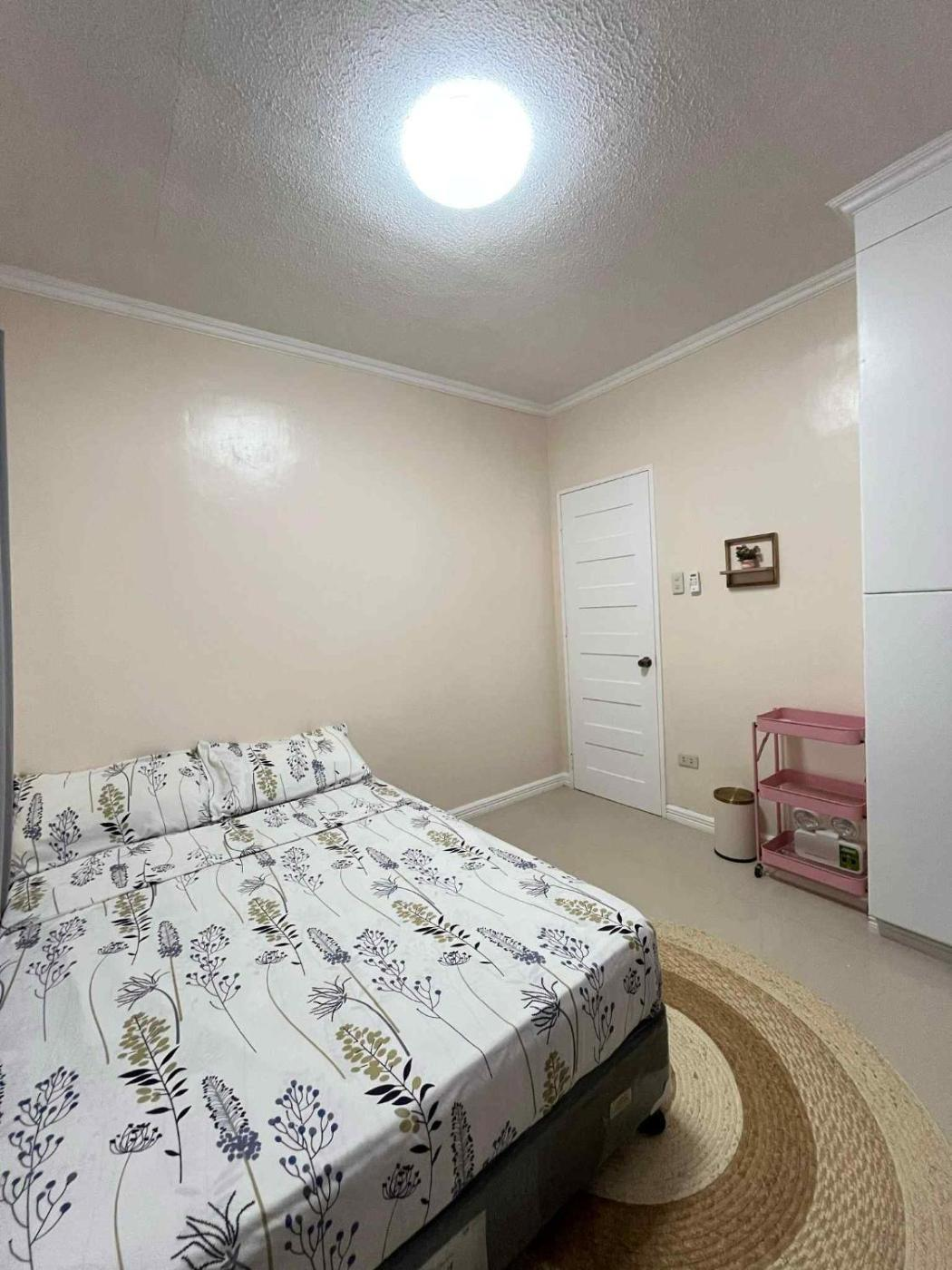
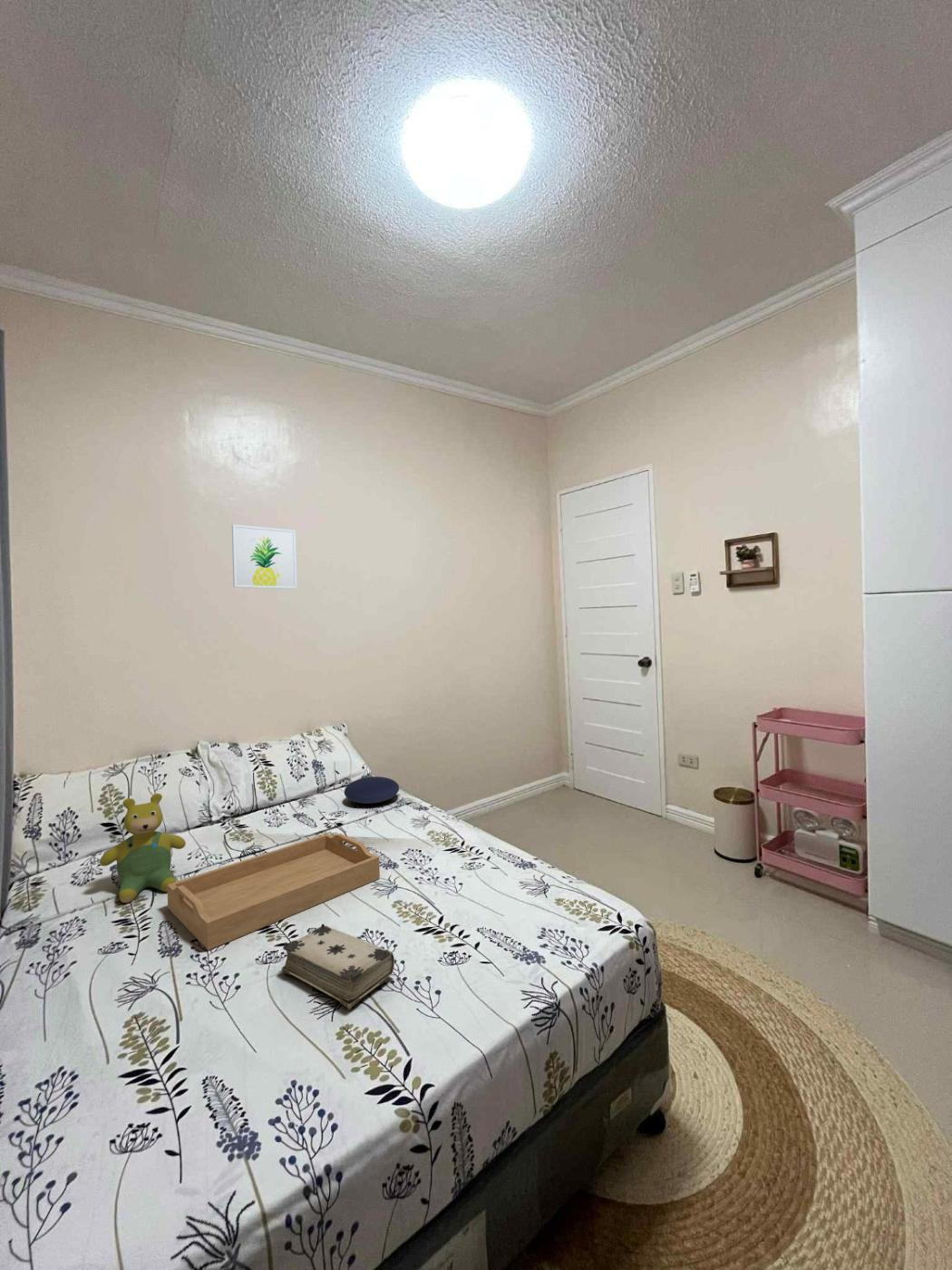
+ cushion [344,776,400,805]
+ wall art [231,523,297,590]
+ book [281,923,395,1011]
+ teddy bear [99,793,187,904]
+ serving tray [167,833,381,951]
